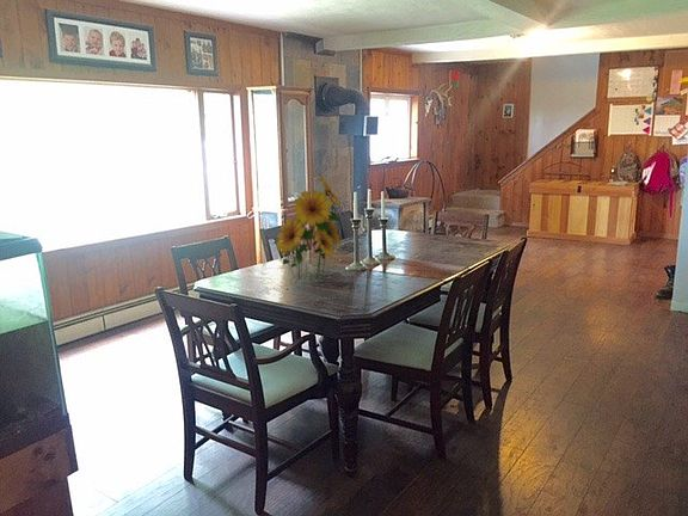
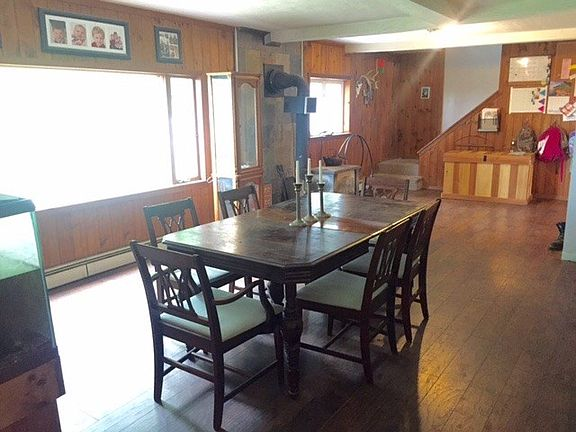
- flower bouquet [275,173,343,284]
